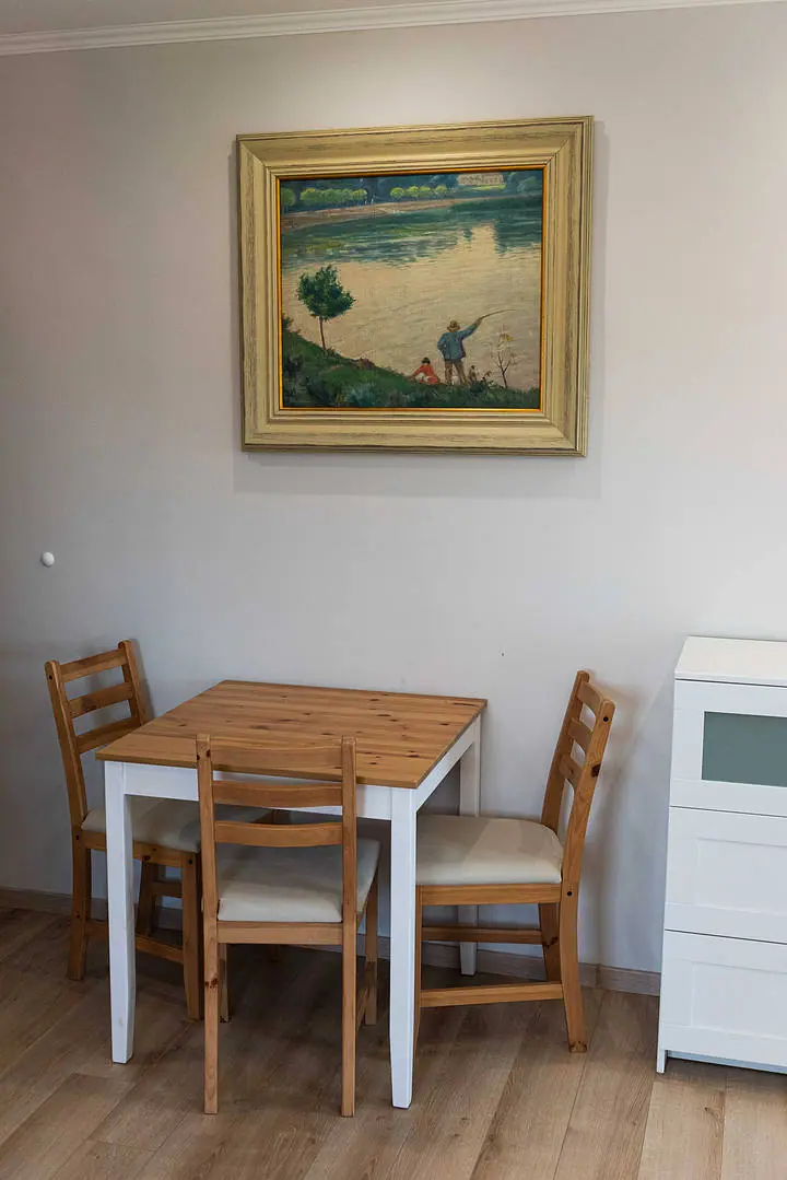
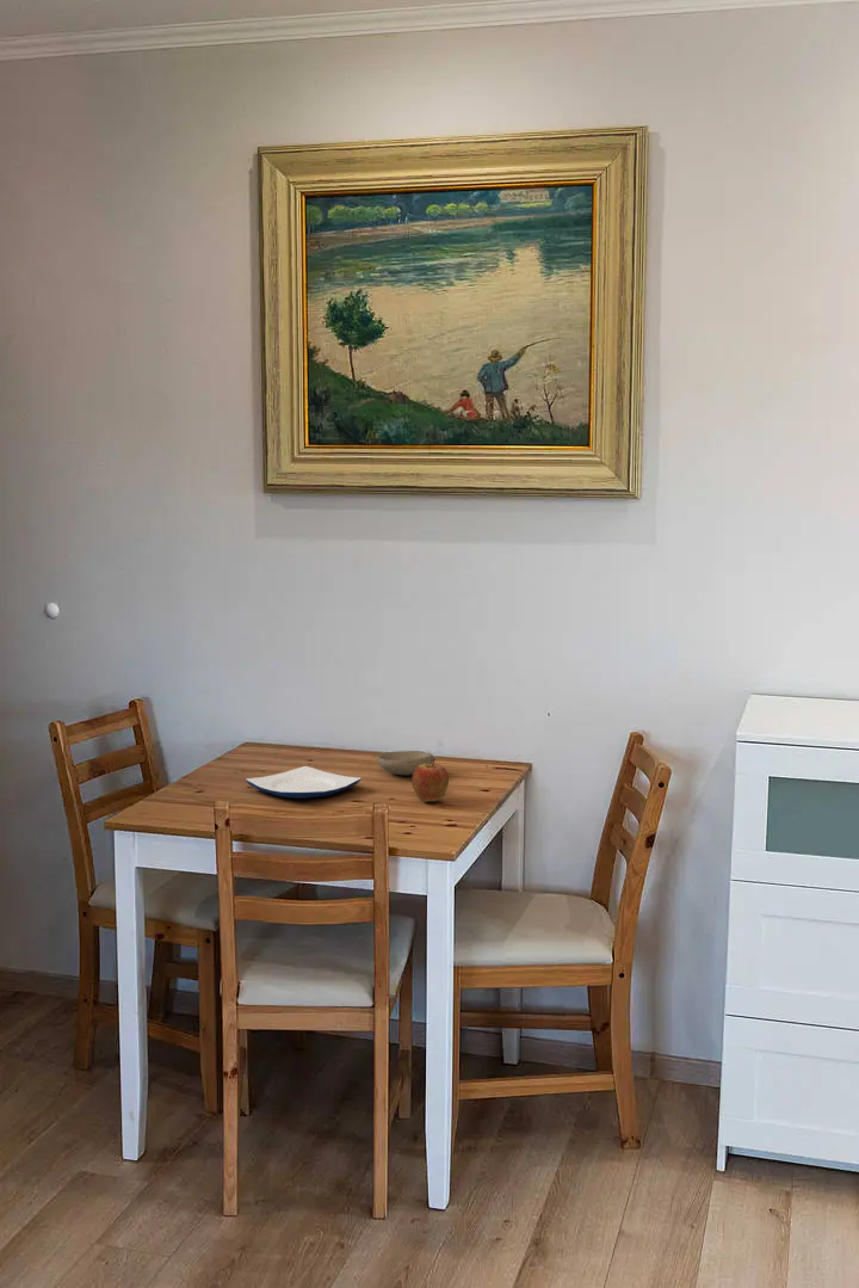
+ bowl [376,750,434,776]
+ apple [410,757,450,803]
+ plate [245,765,361,800]
